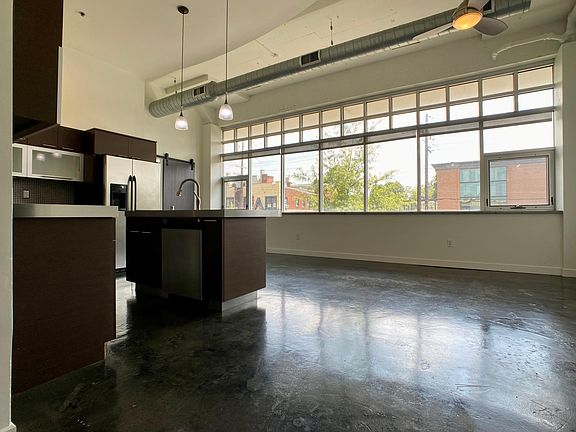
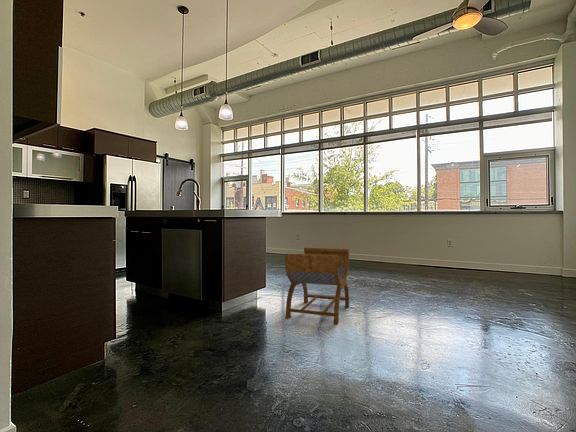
+ stool [284,247,350,325]
